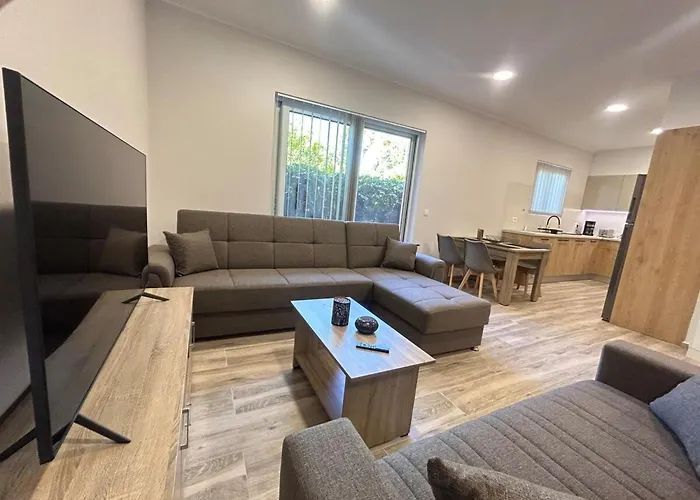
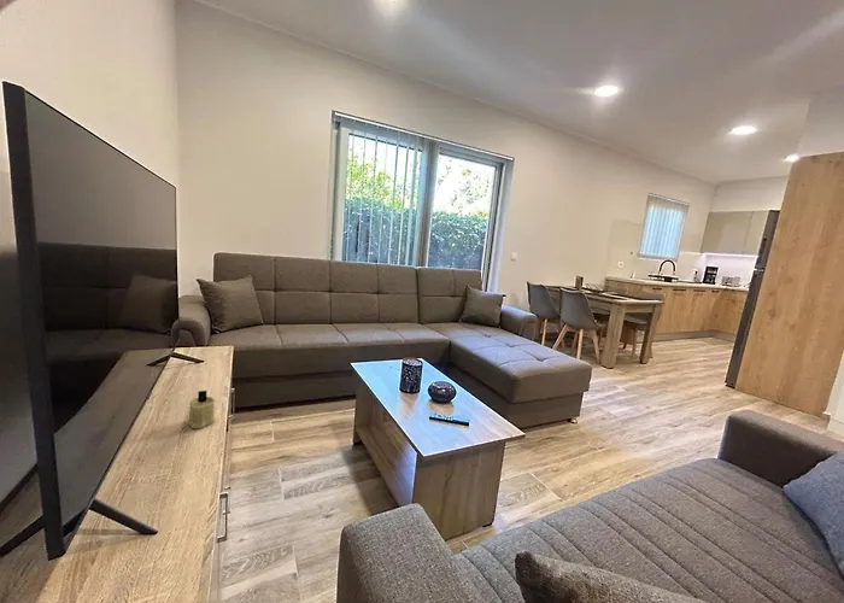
+ candle [187,390,217,429]
